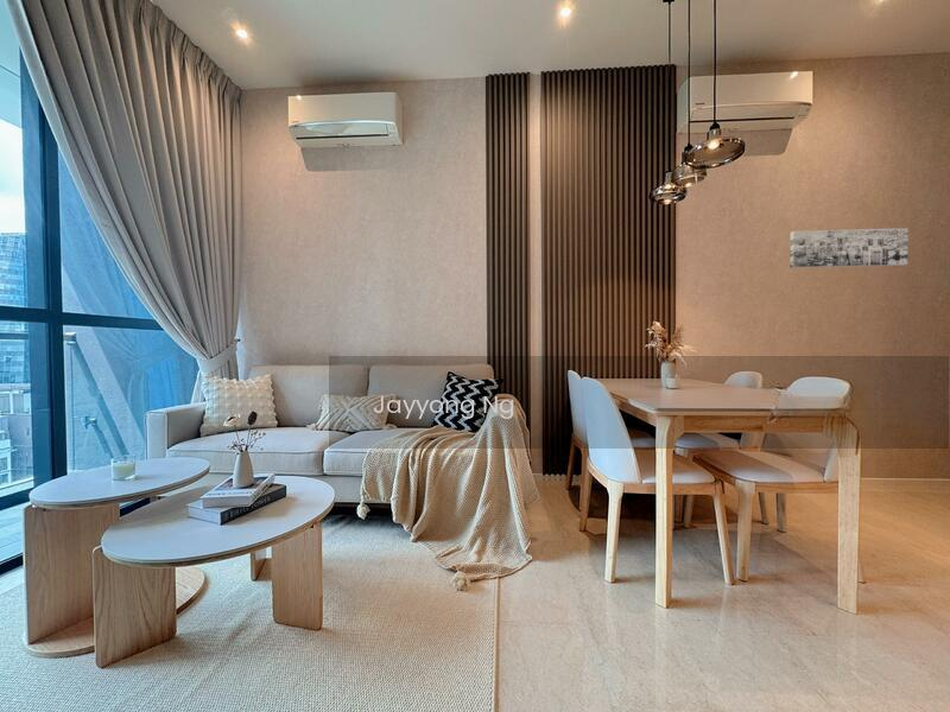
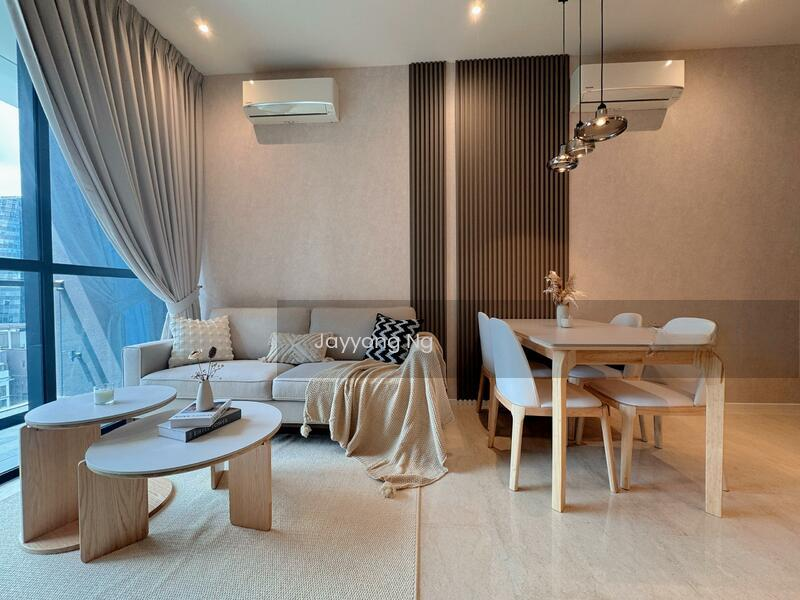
- wall art [788,227,910,269]
